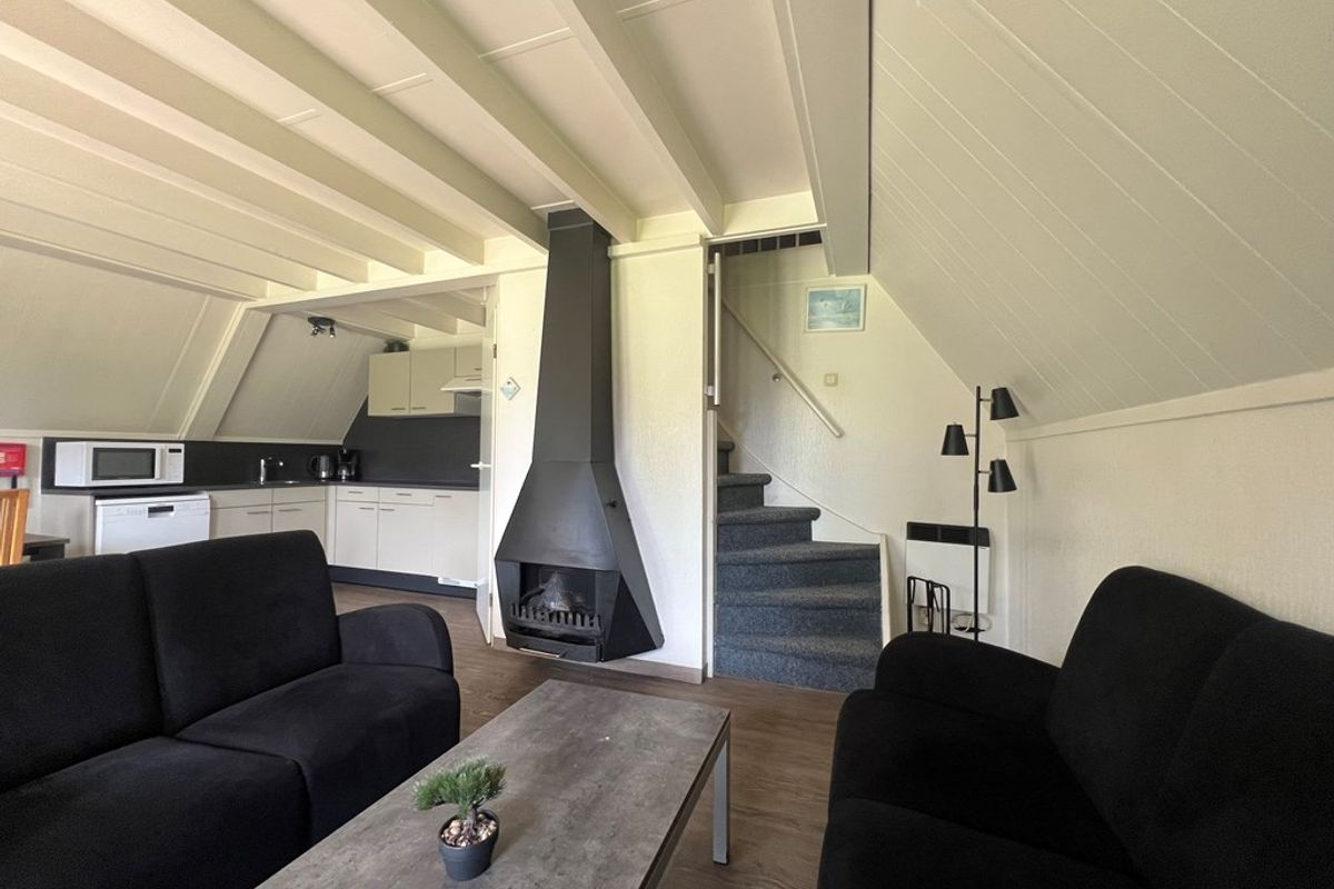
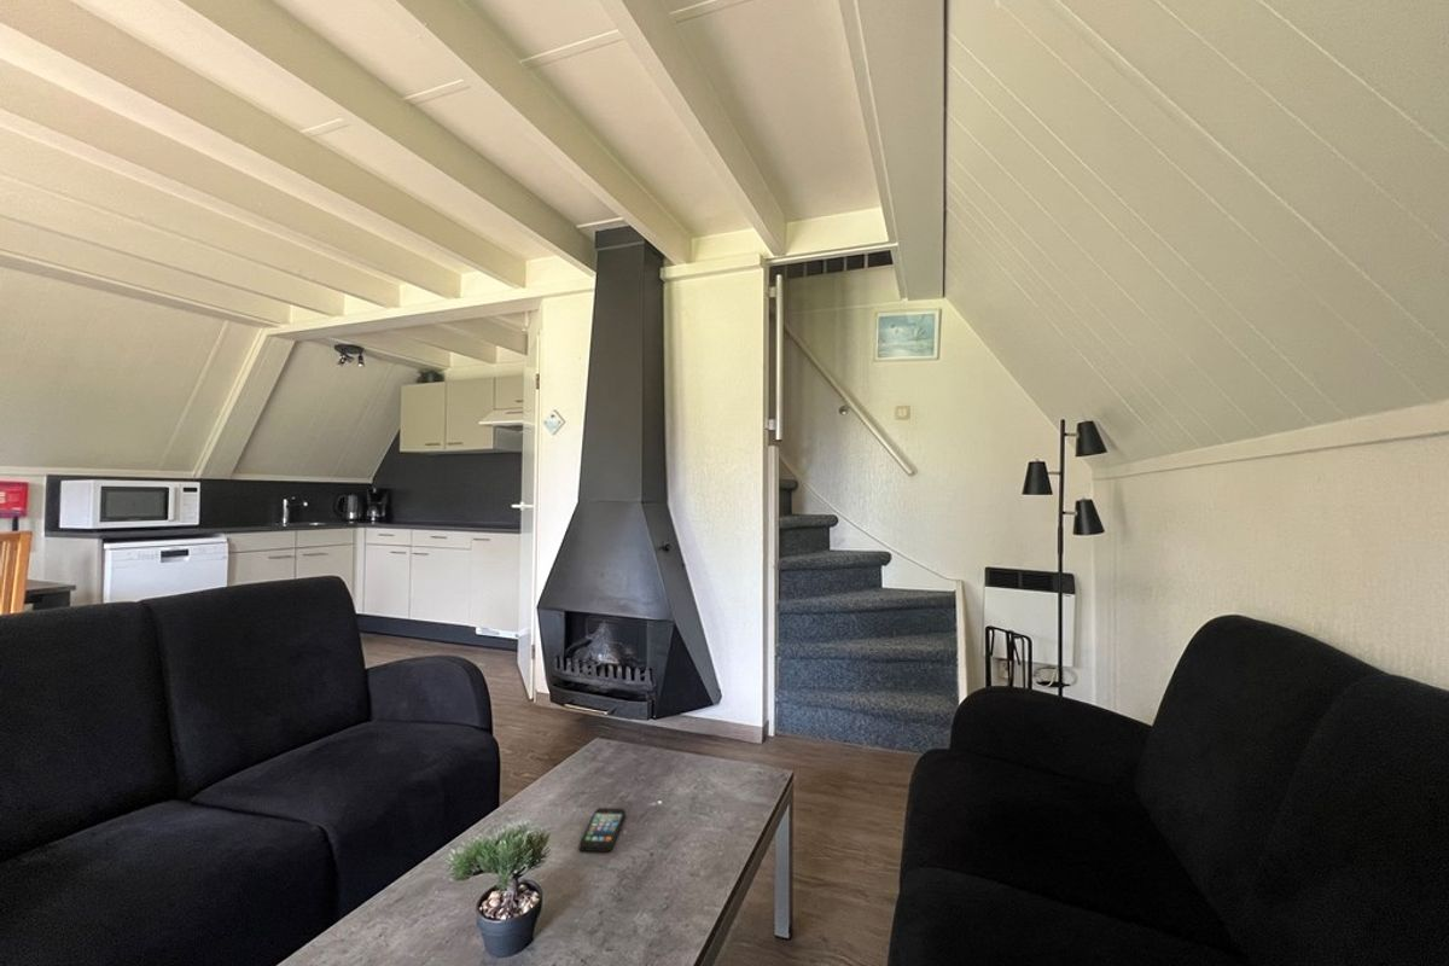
+ smartphone [578,807,627,852]
